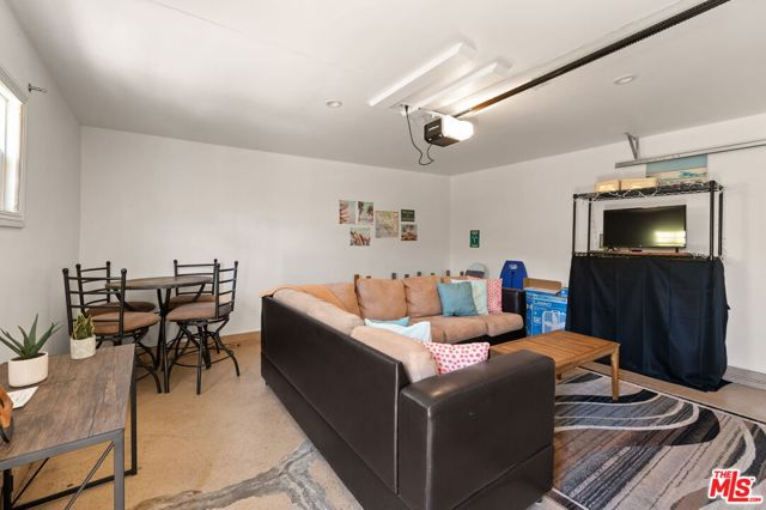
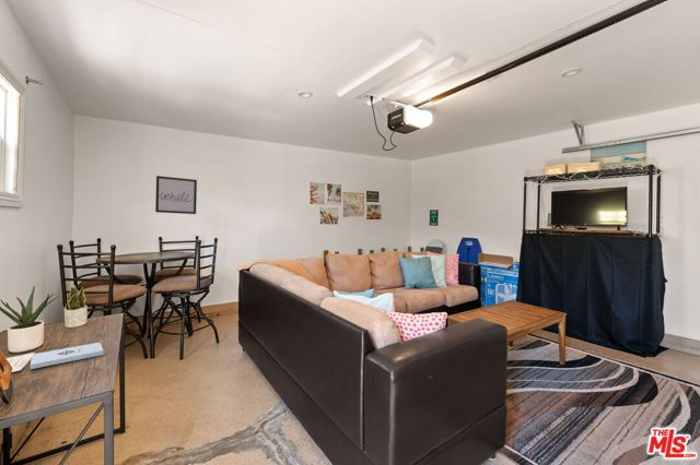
+ wall art [154,175,198,215]
+ notepad [30,342,105,370]
